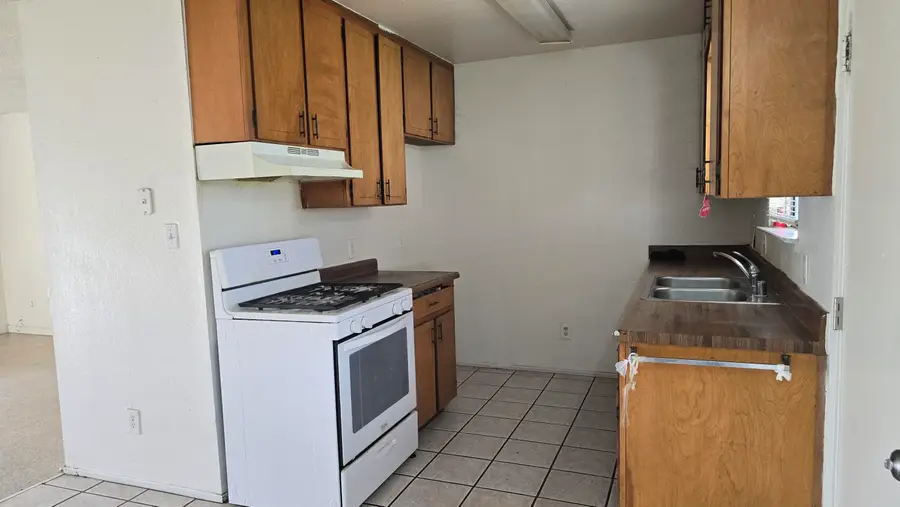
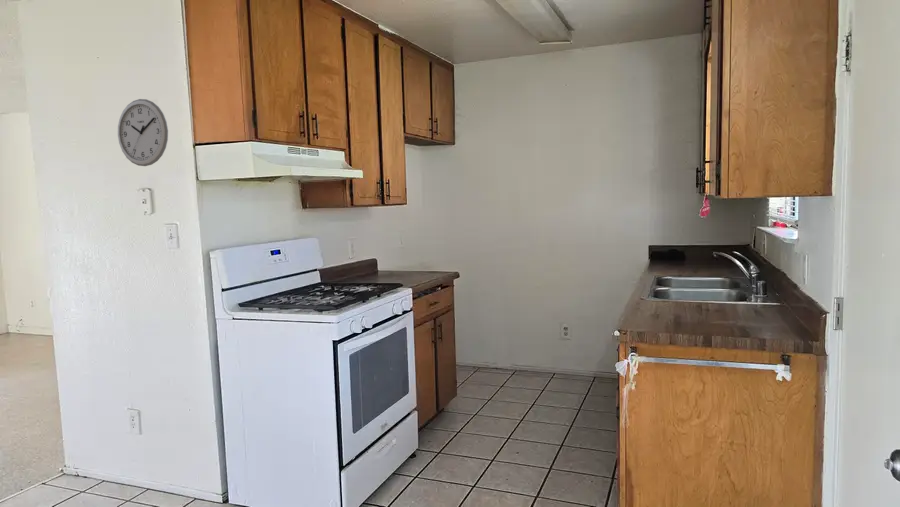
+ wall clock [117,98,169,167]
